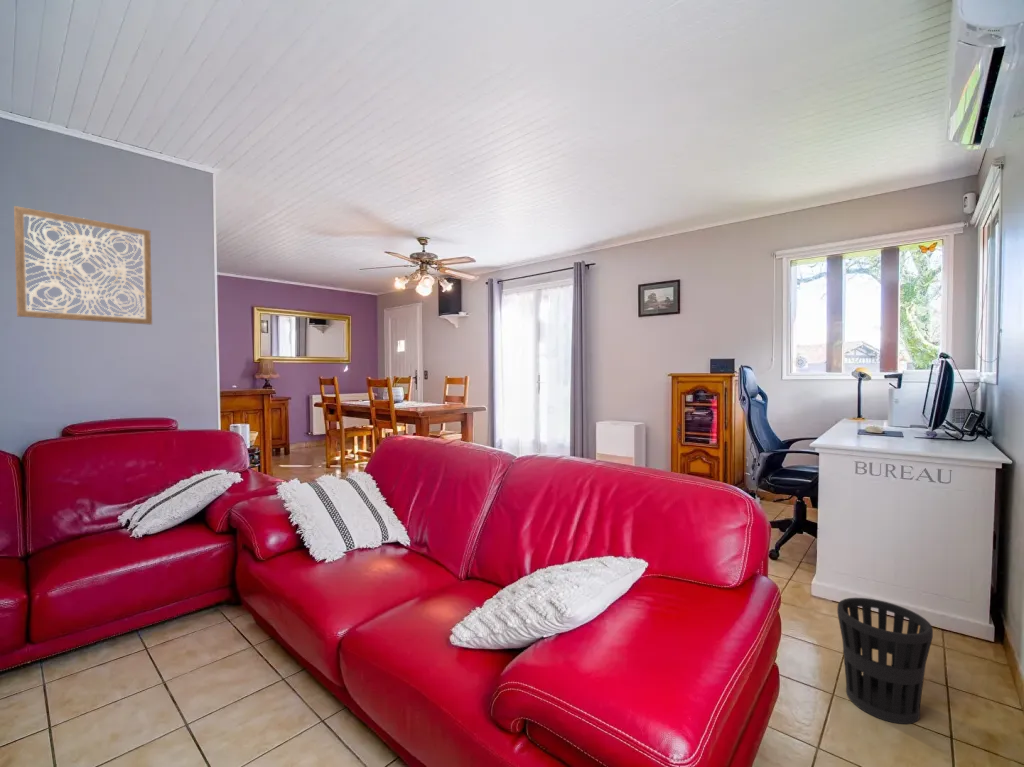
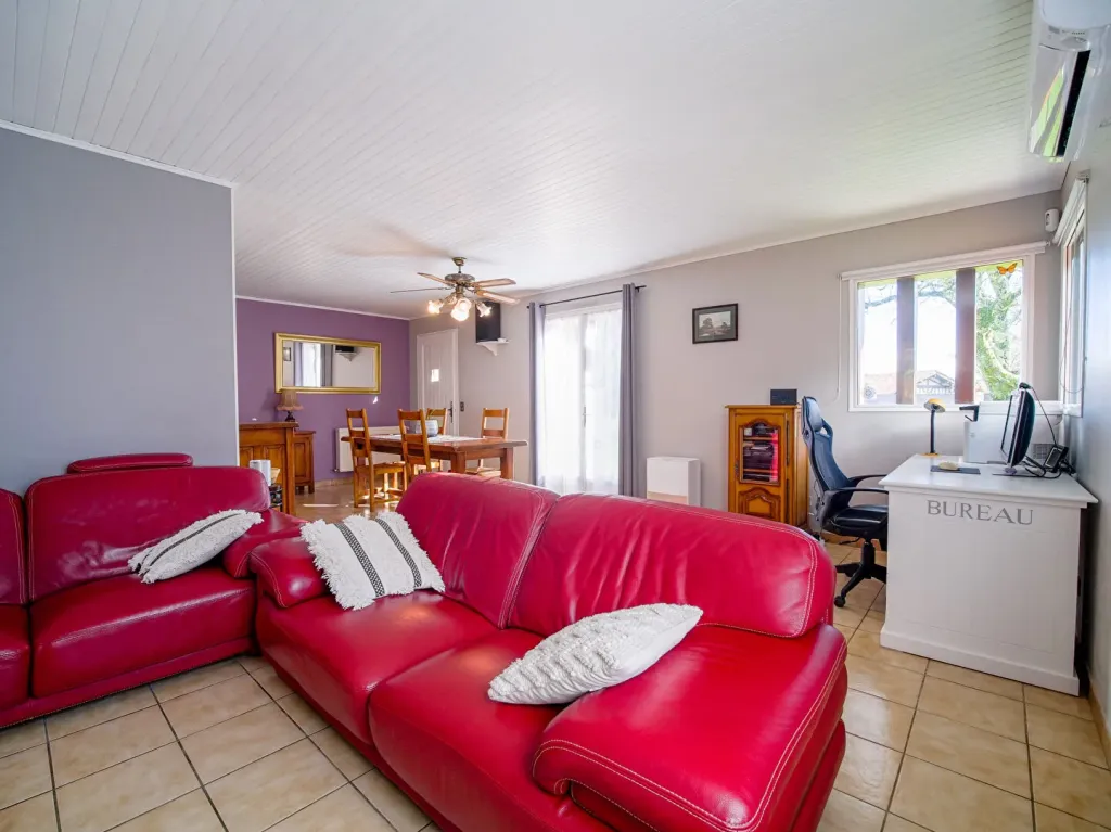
- wall art [13,205,153,326]
- wastebasket [836,597,934,725]
